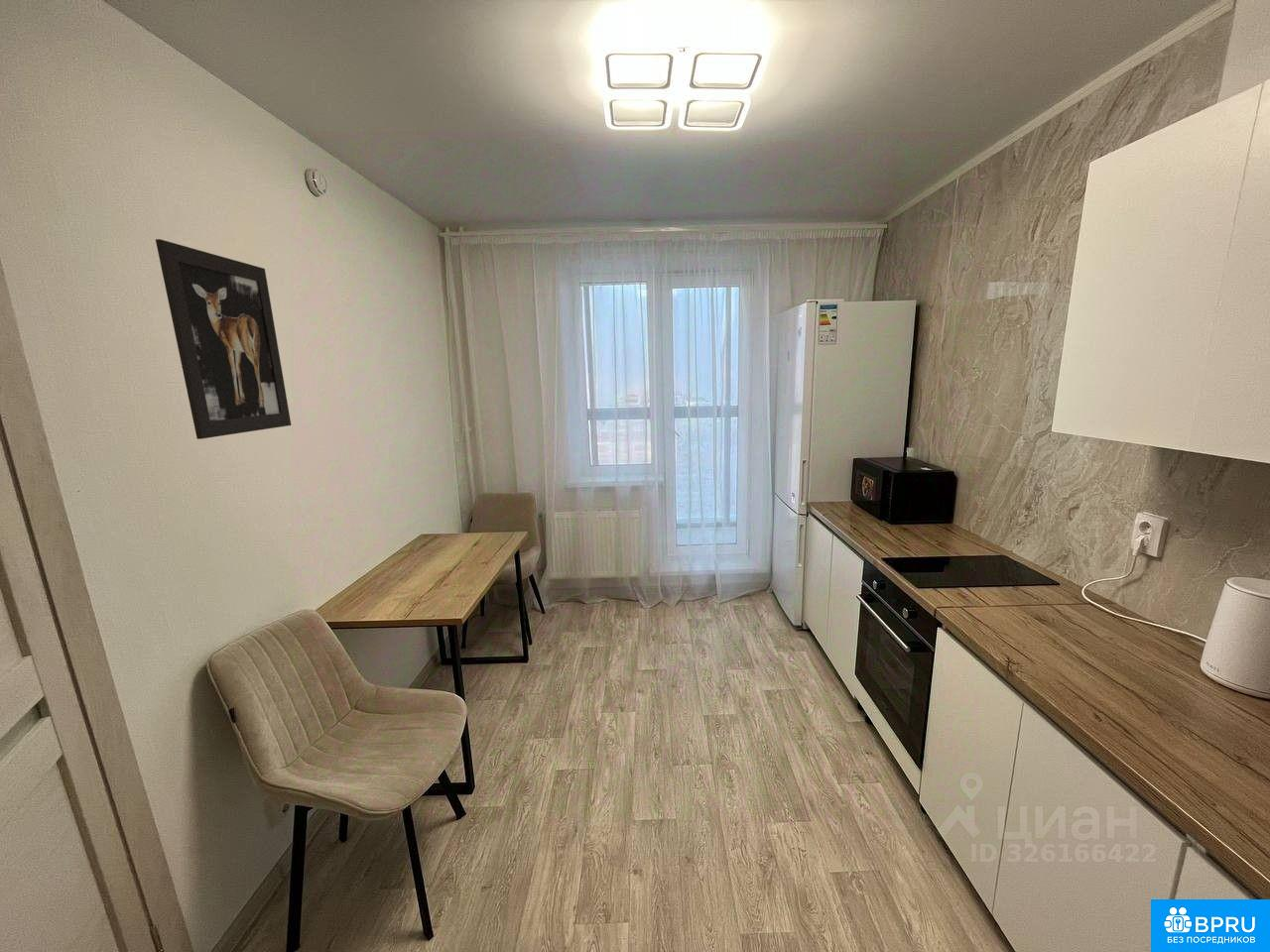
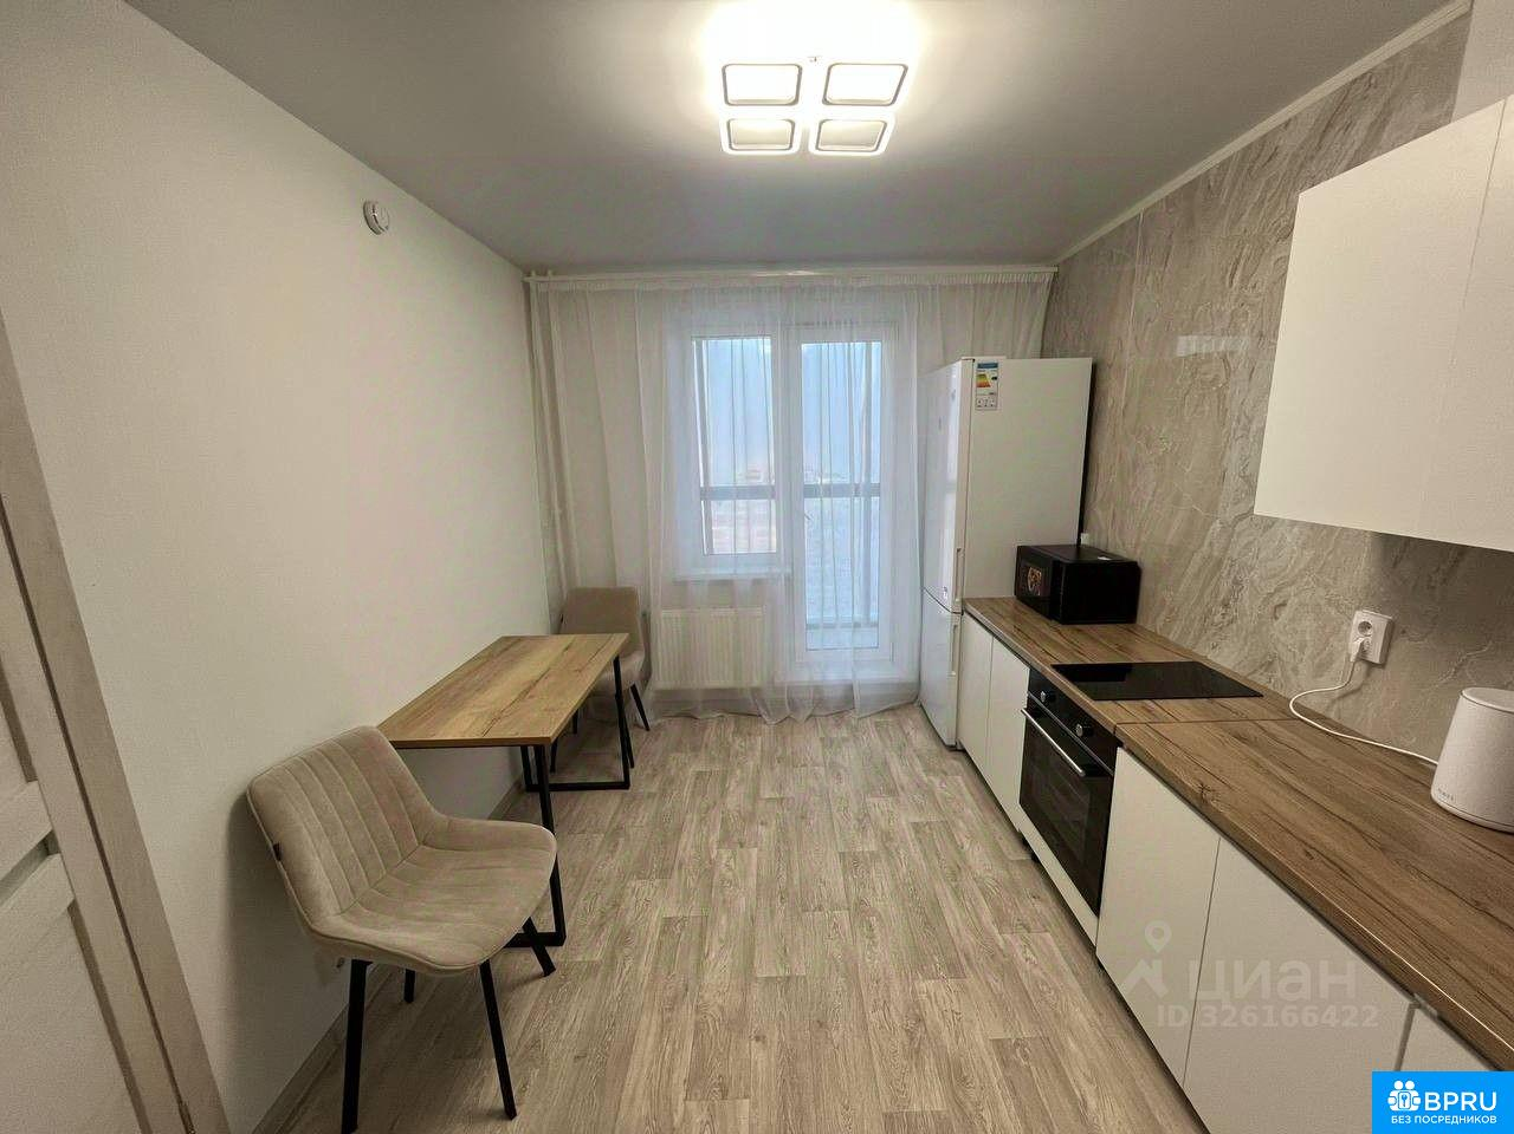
- wall art [155,238,292,440]
